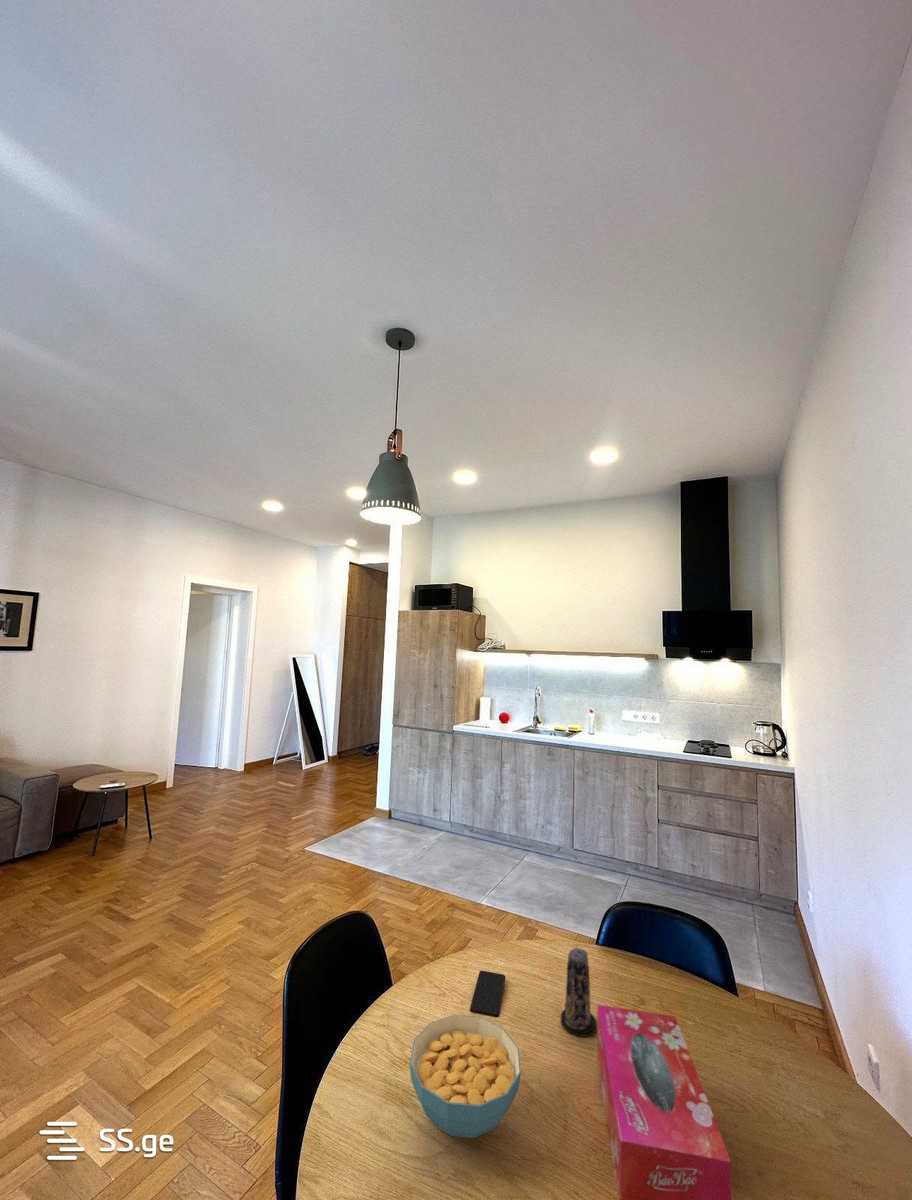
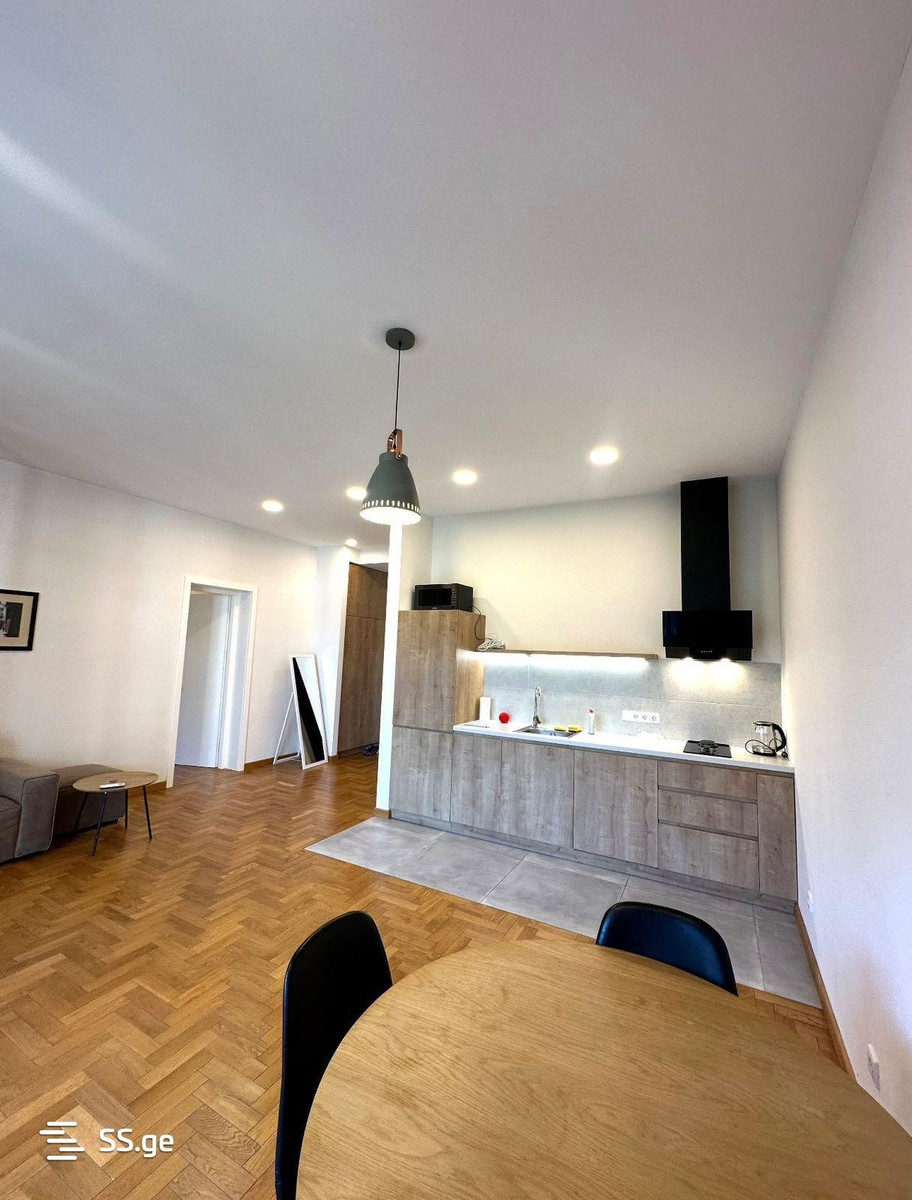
- candle [560,947,597,1038]
- cereal bowl [409,1014,522,1139]
- smartphone [469,970,506,1018]
- tissue box [596,1003,733,1200]
